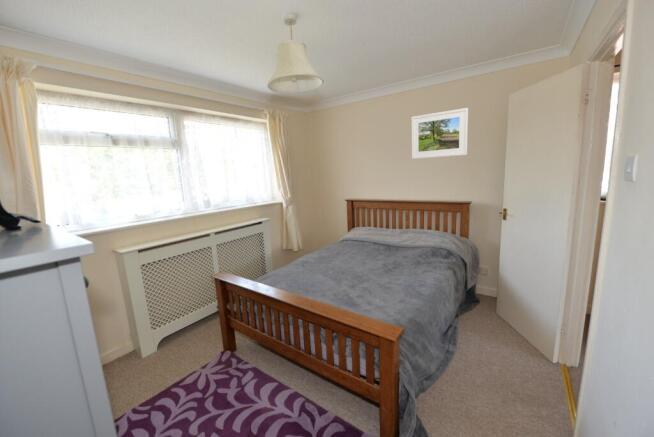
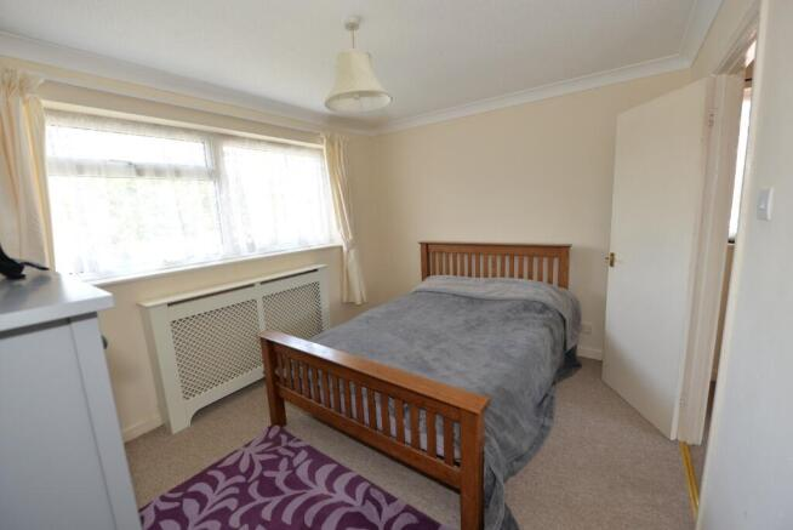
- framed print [411,107,469,160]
